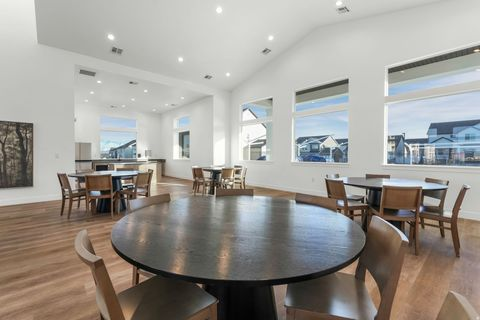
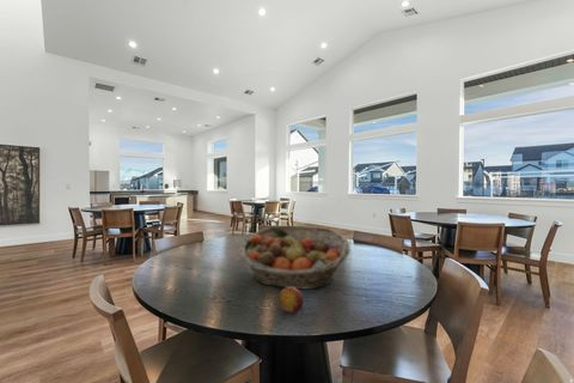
+ fruit basket [238,225,352,291]
+ fruit [277,287,305,314]
